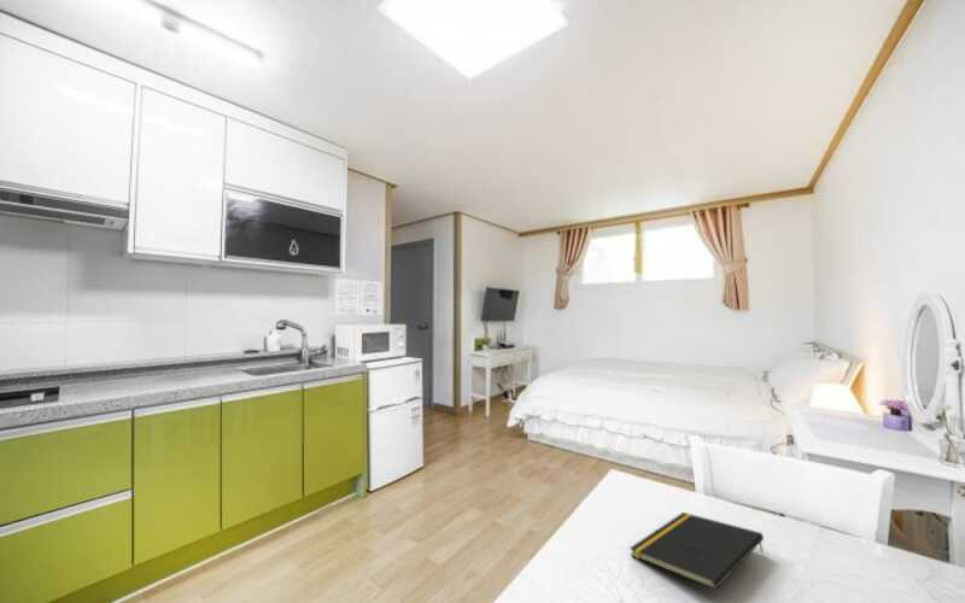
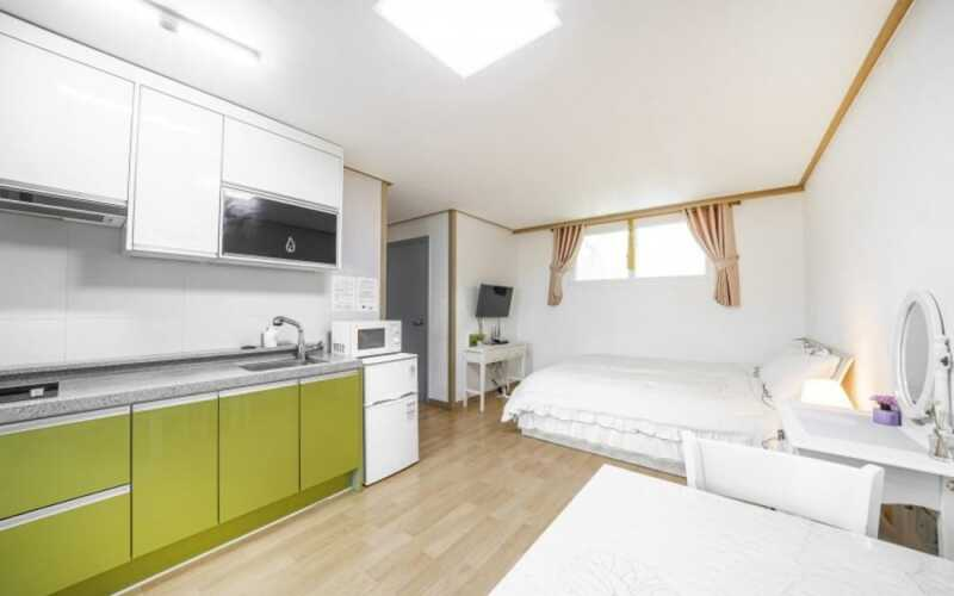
- notepad [628,511,765,591]
